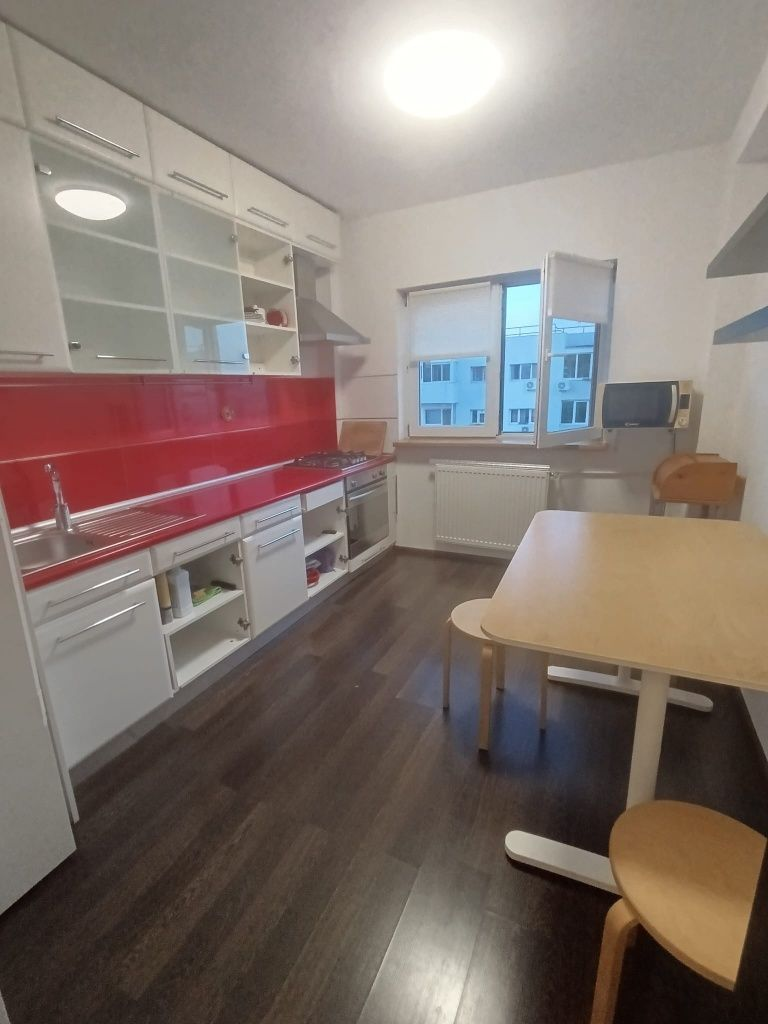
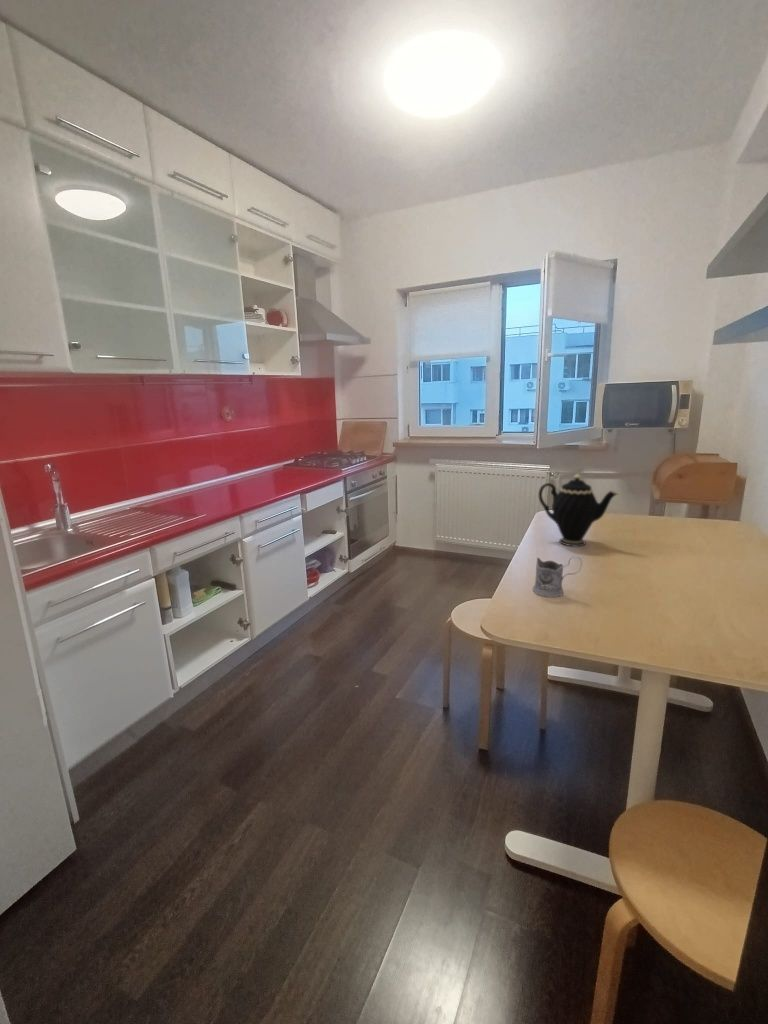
+ teapot [537,472,621,547]
+ tea glass holder [532,555,583,598]
